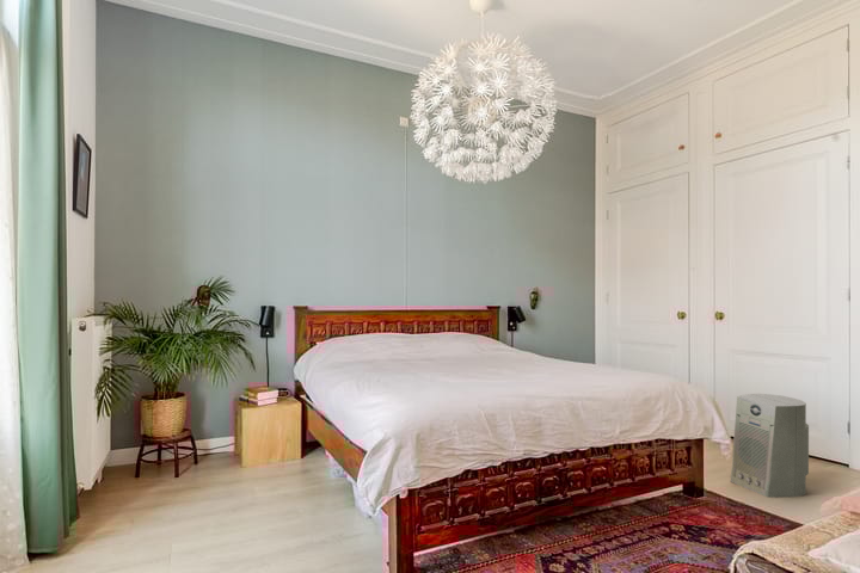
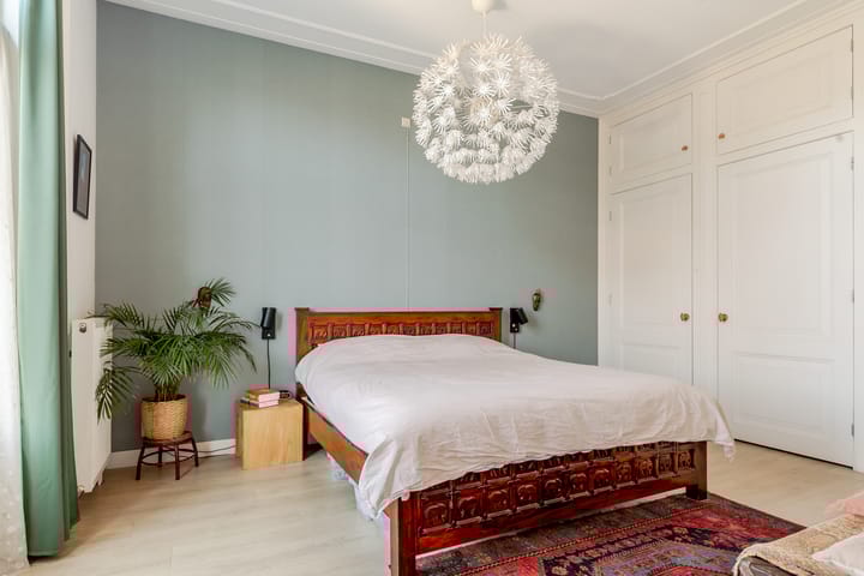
- fan [730,393,810,499]
